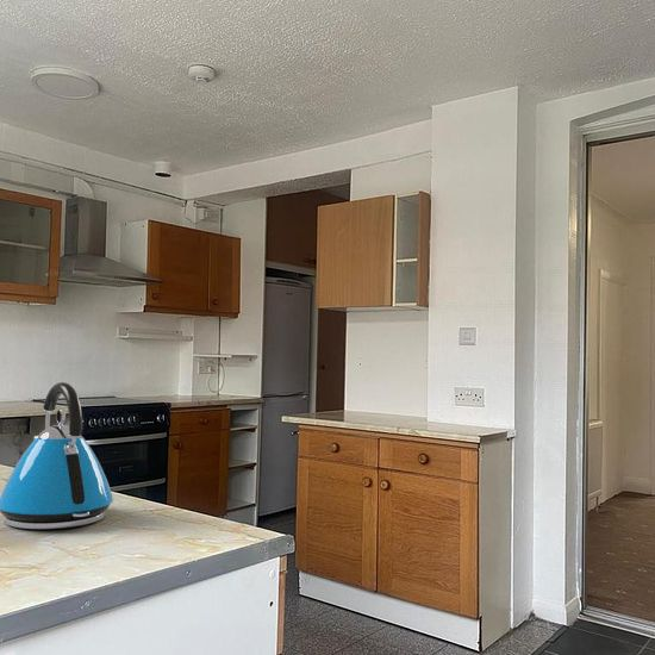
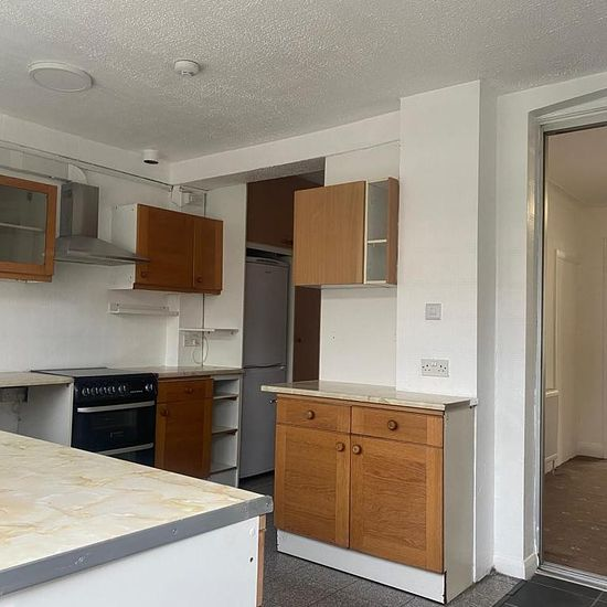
- kettle [0,381,114,530]
